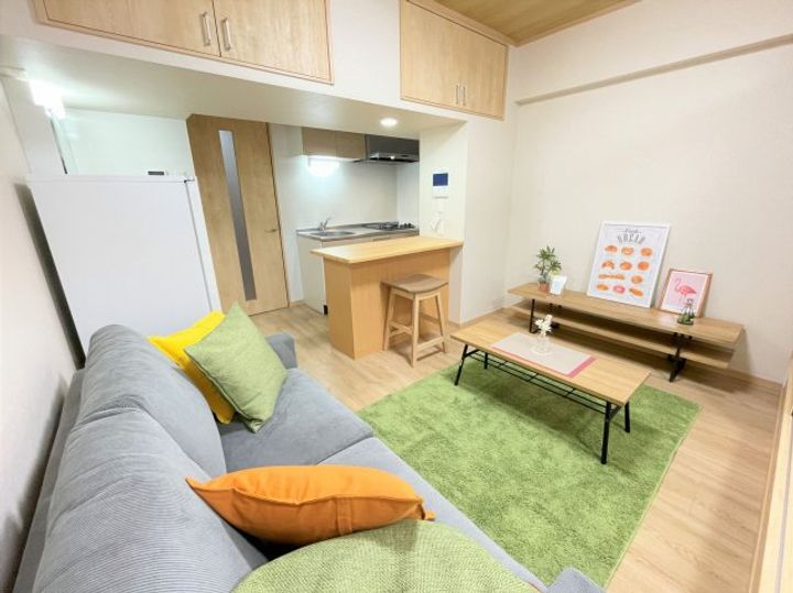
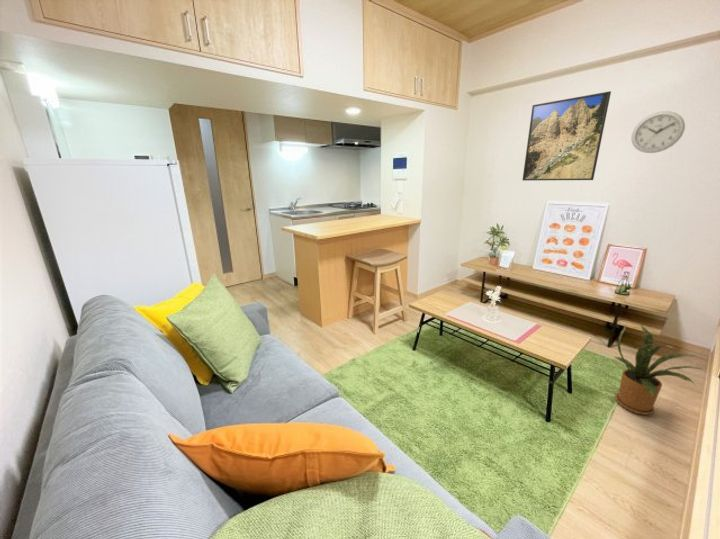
+ wall clock [630,110,686,154]
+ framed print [522,90,612,182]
+ house plant [613,323,705,416]
